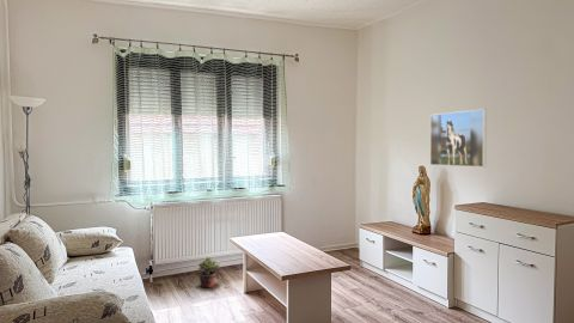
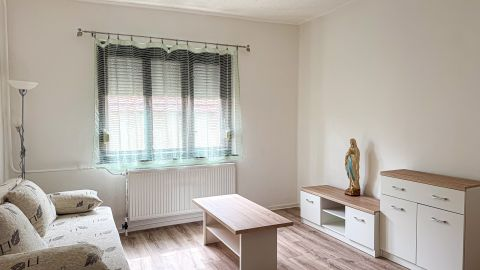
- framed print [429,108,488,169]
- potted plant [195,256,221,288]
